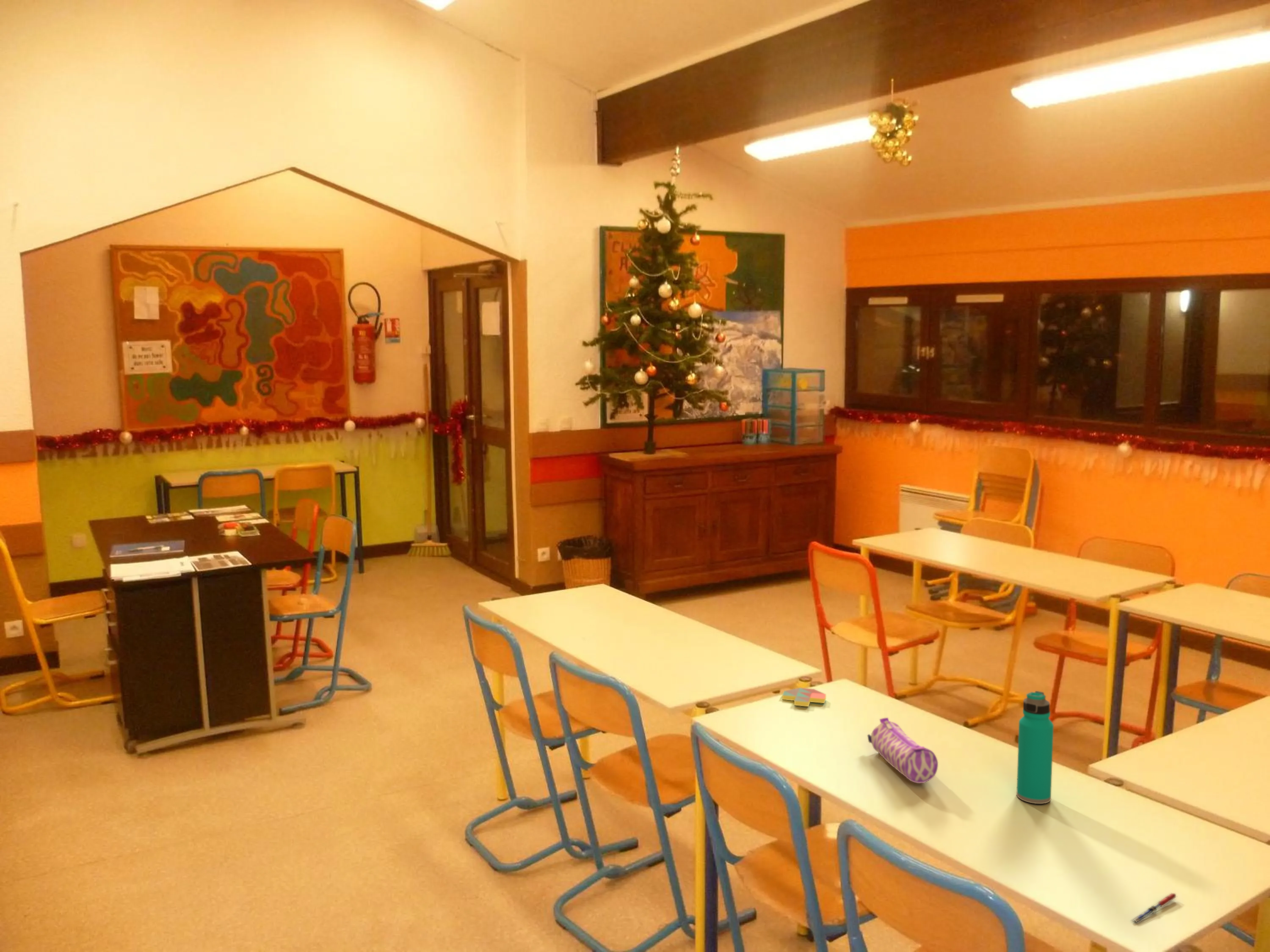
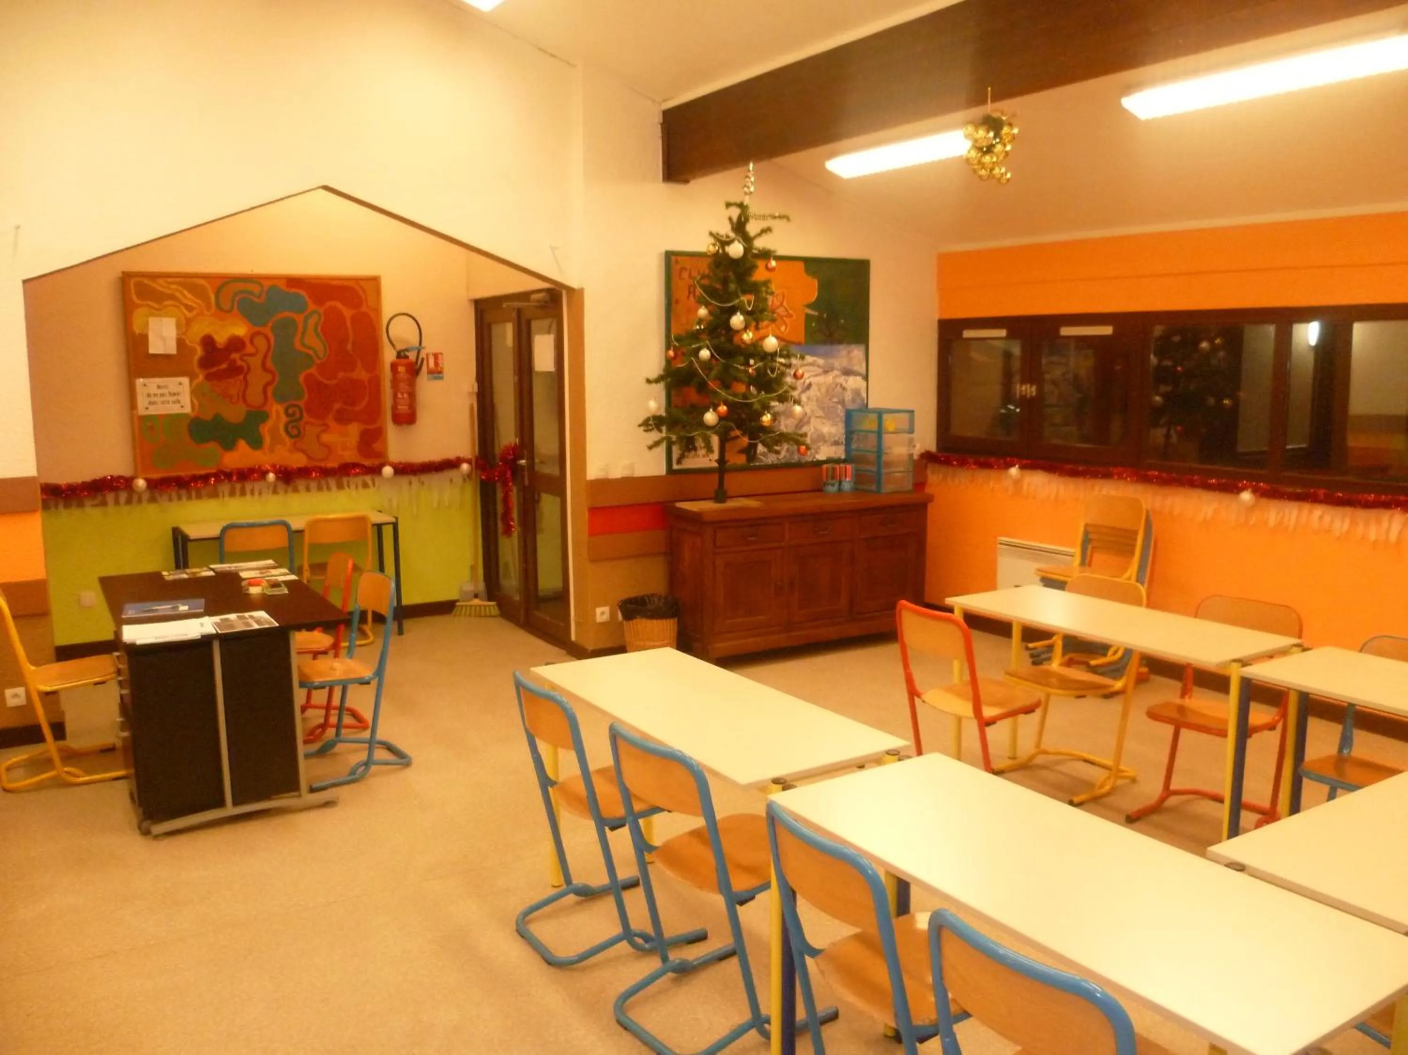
- pen [1131,893,1178,924]
- pencil case [867,717,939,784]
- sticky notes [782,687,826,707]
- water bottle [1016,691,1054,804]
